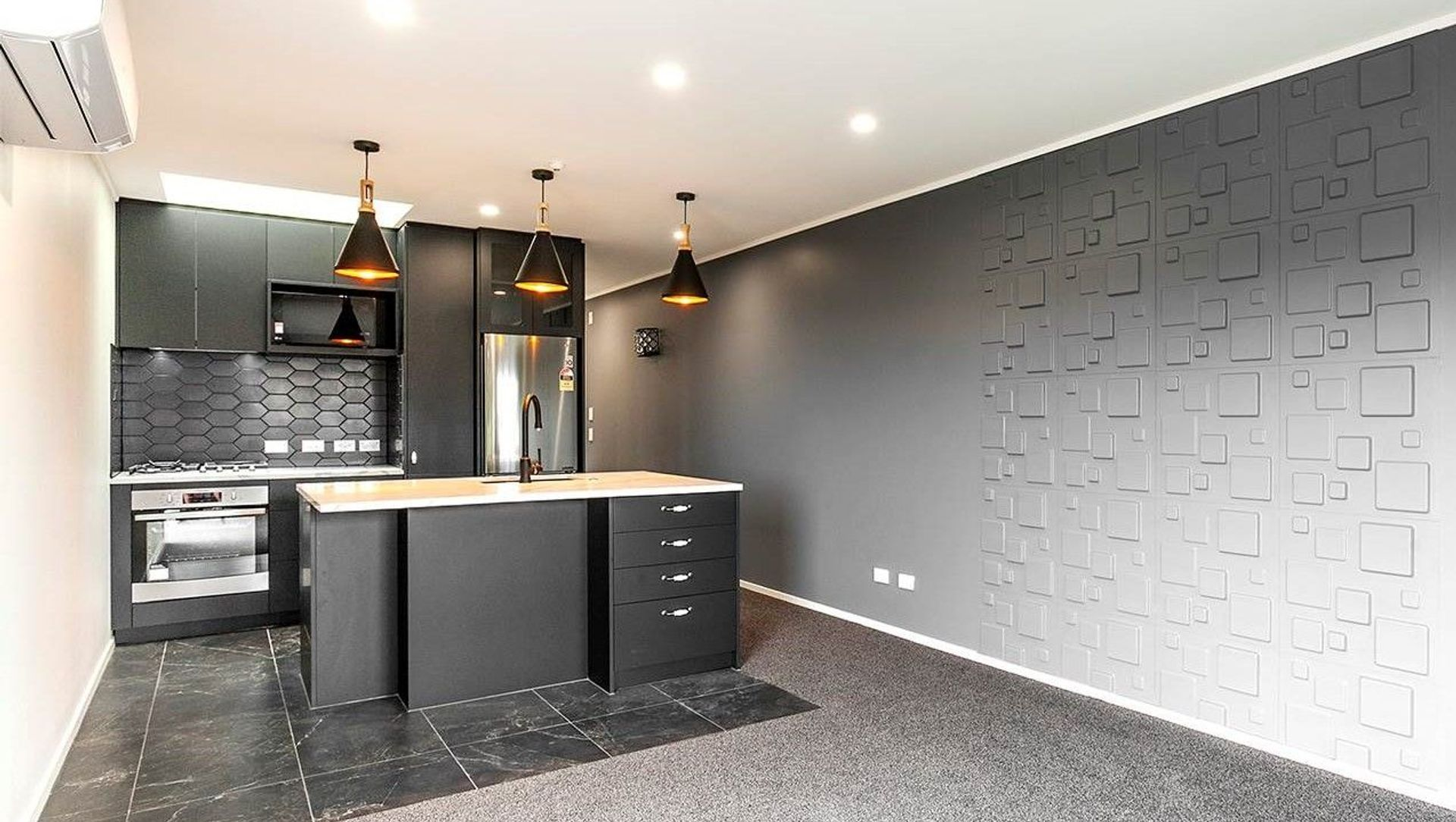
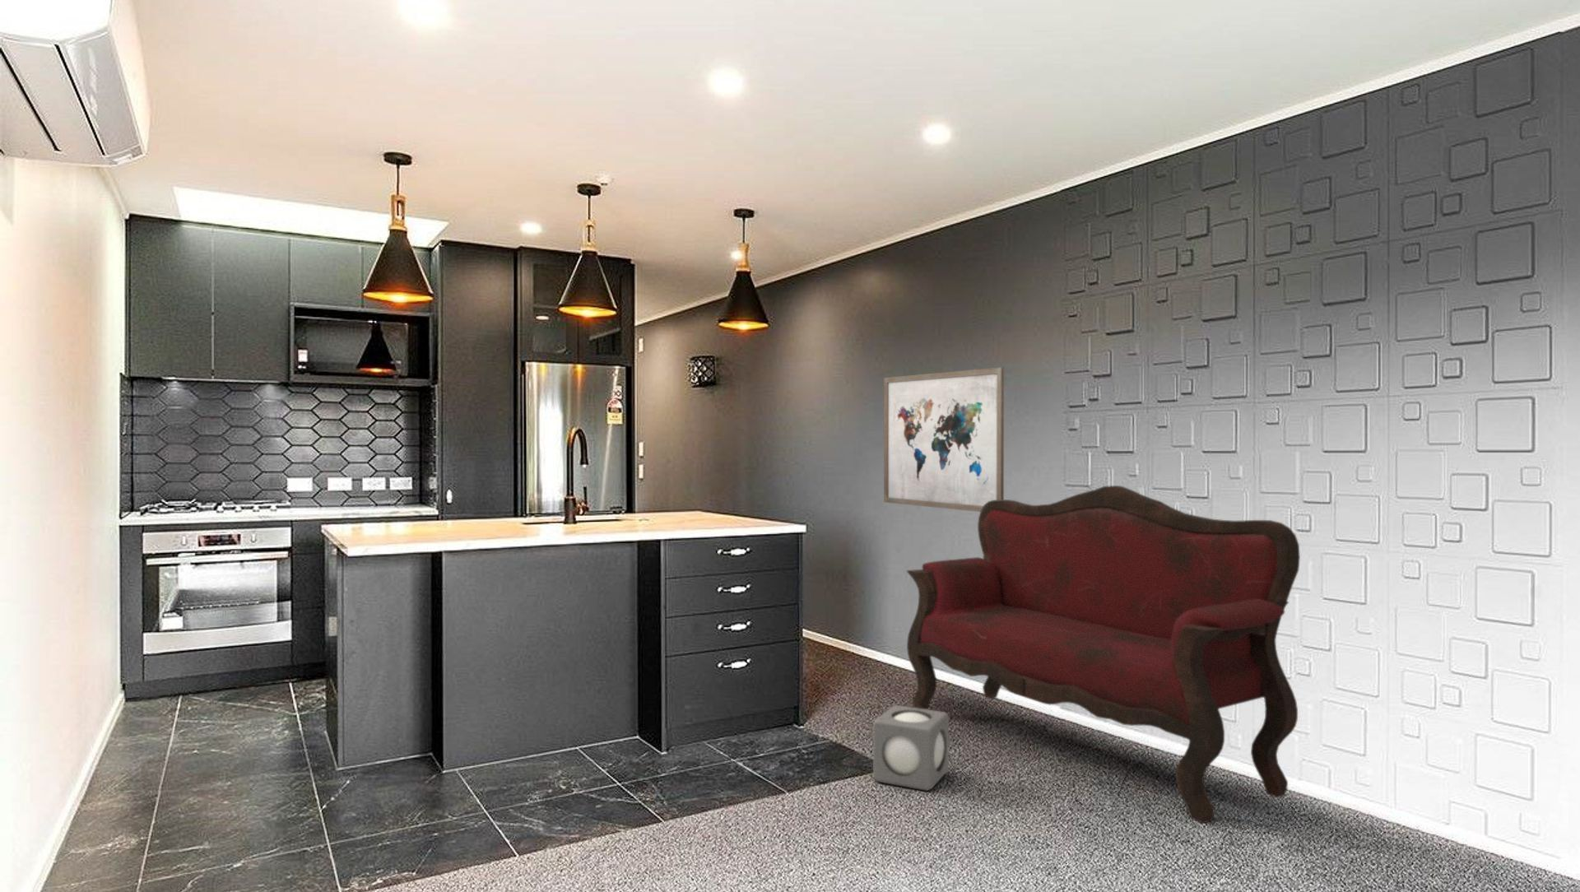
+ wall art [883,366,1005,512]
+ sofa [906,485,1301,825]
+ speaker [872,704,950,791]
